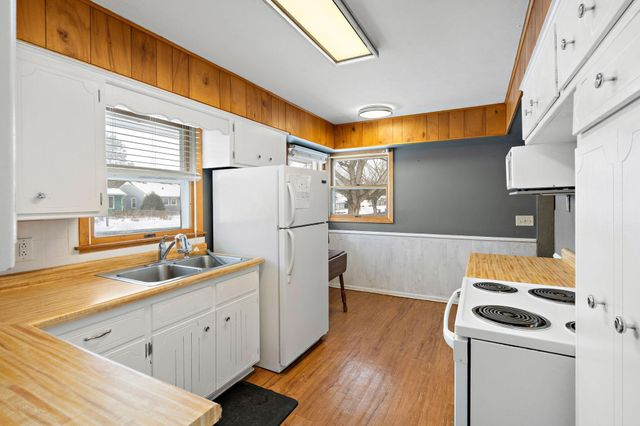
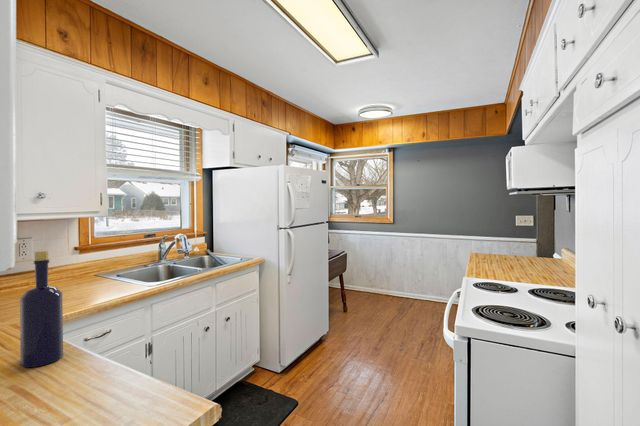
+ bottle [19,250,64,369]
